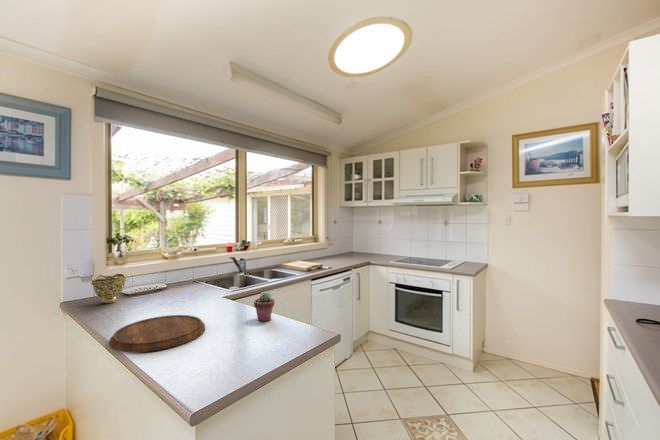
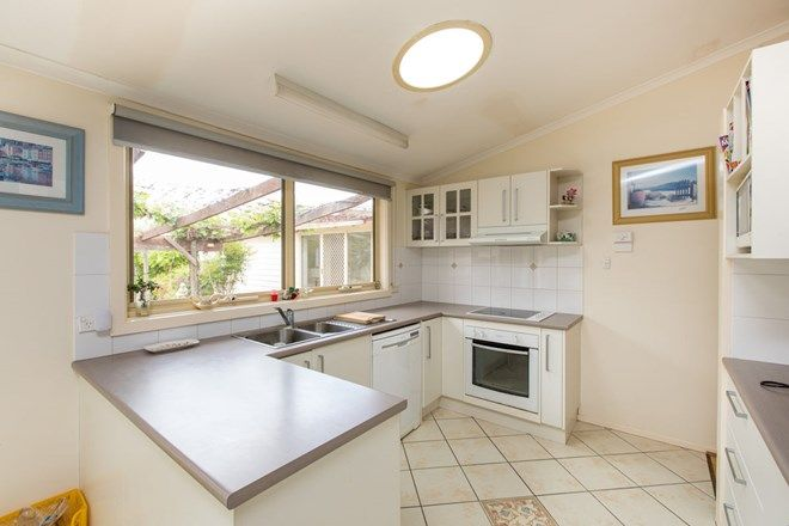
- potted succulent [253,292,276,322]
- cutting board [108,314,206,353]
- decorative bowl [90,273,128,304]
